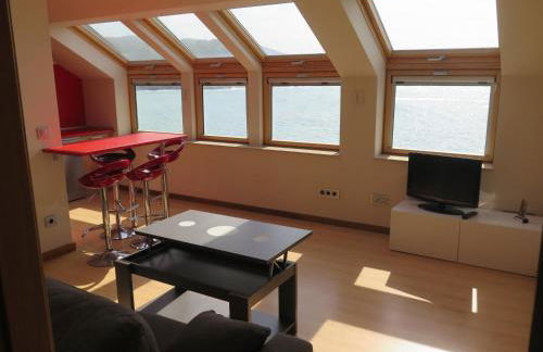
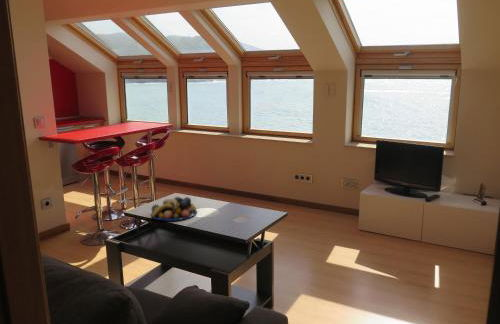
+ fruit bowl [150,196,198,222]
